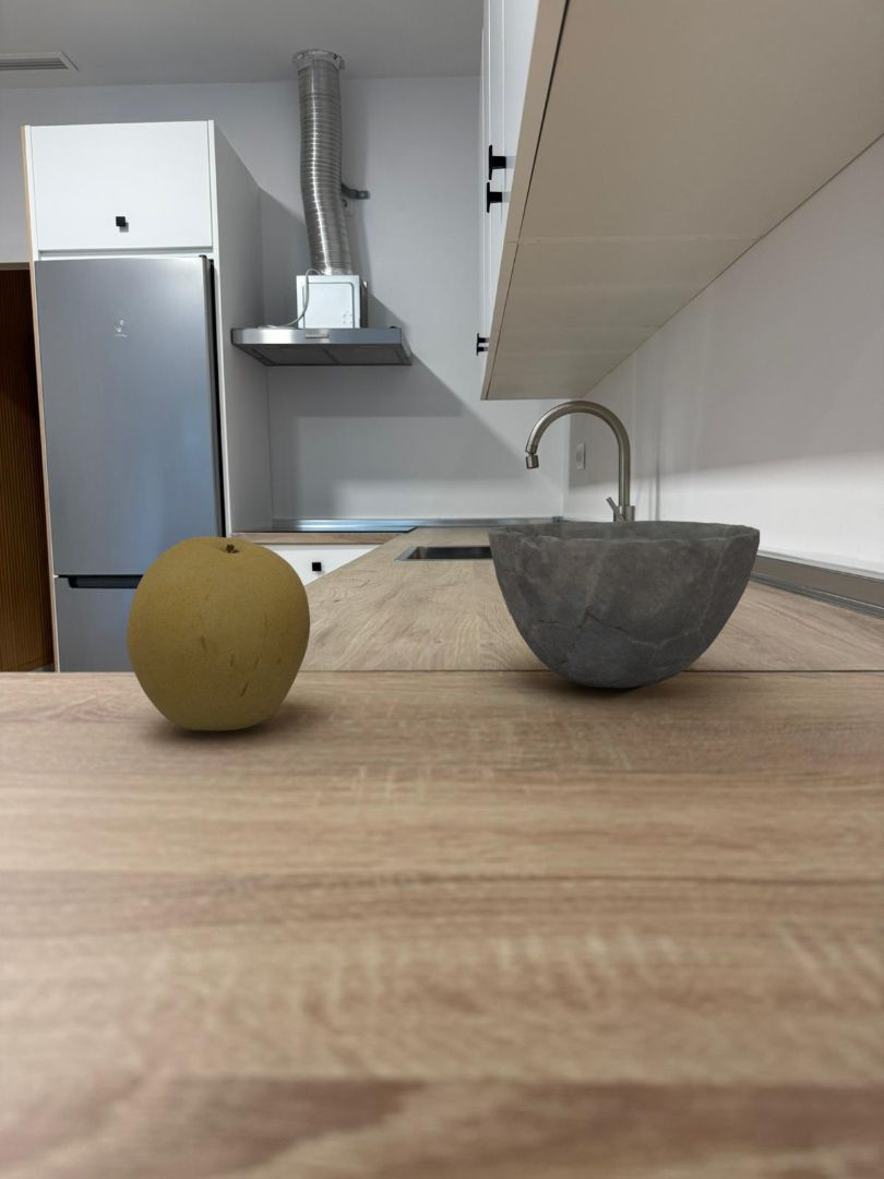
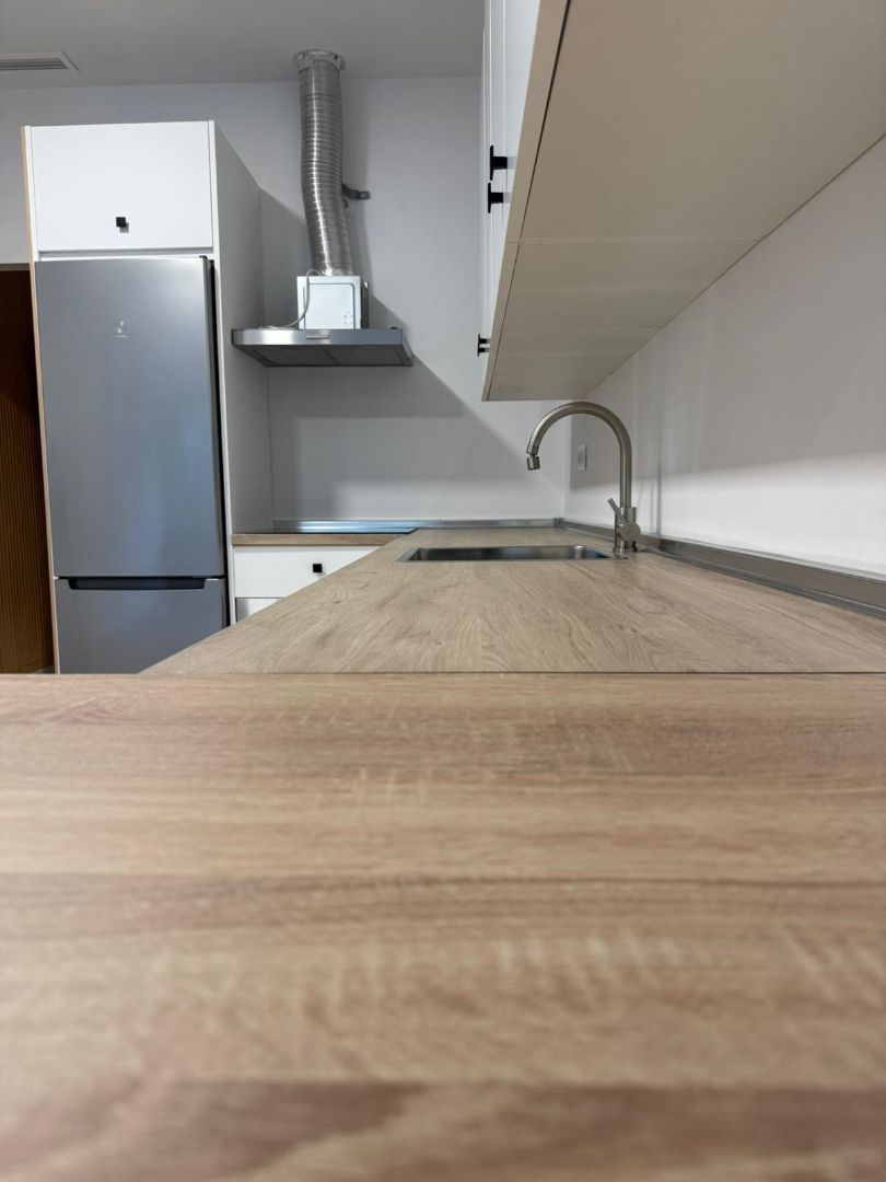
- fruit [126,535,311,733]
- bowl [487,520,761,689]
